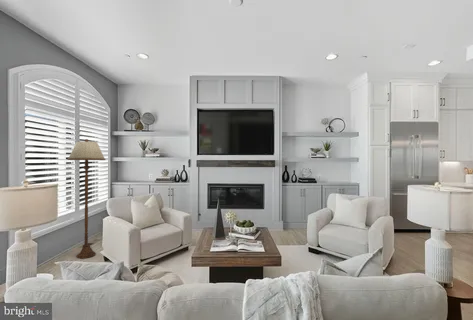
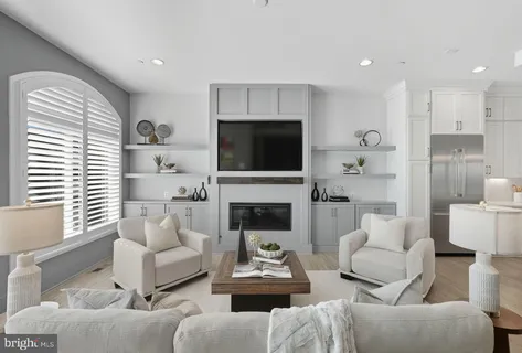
- floor lamp [66,138,106,259]
